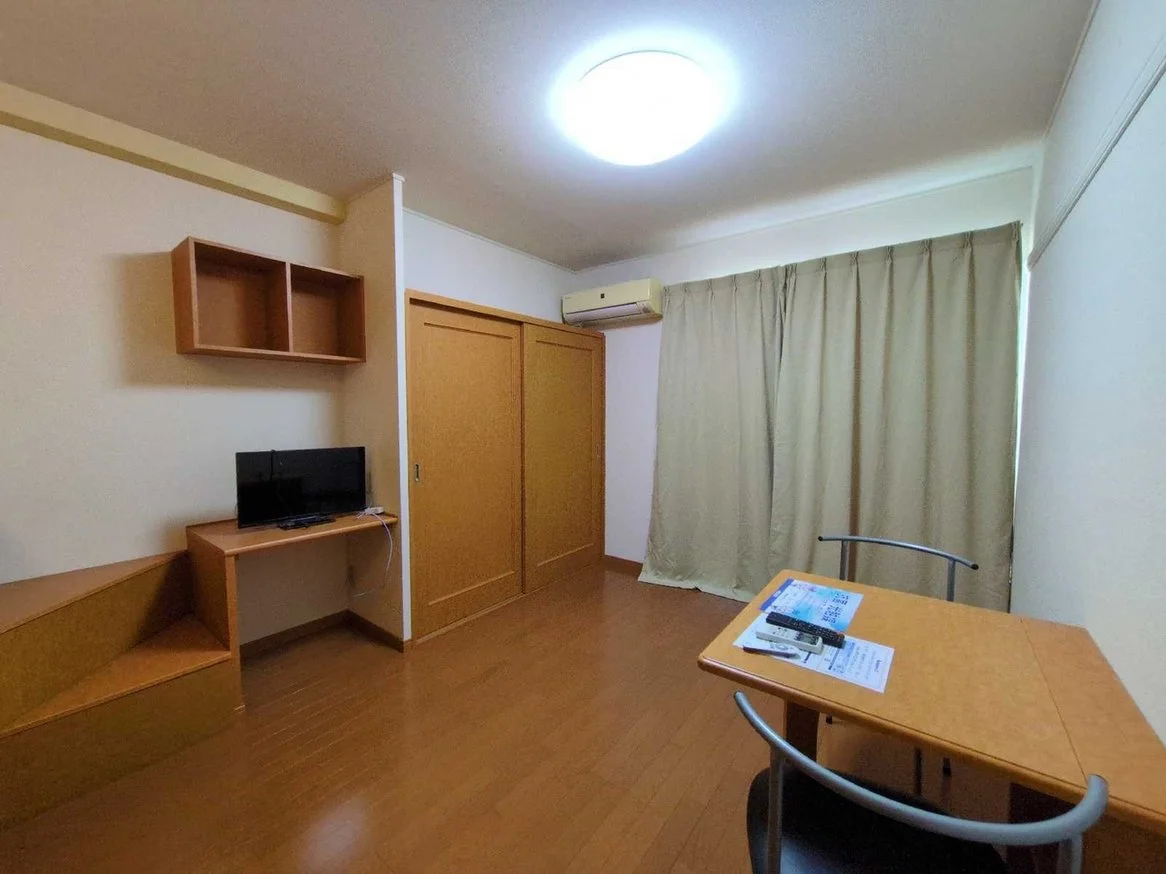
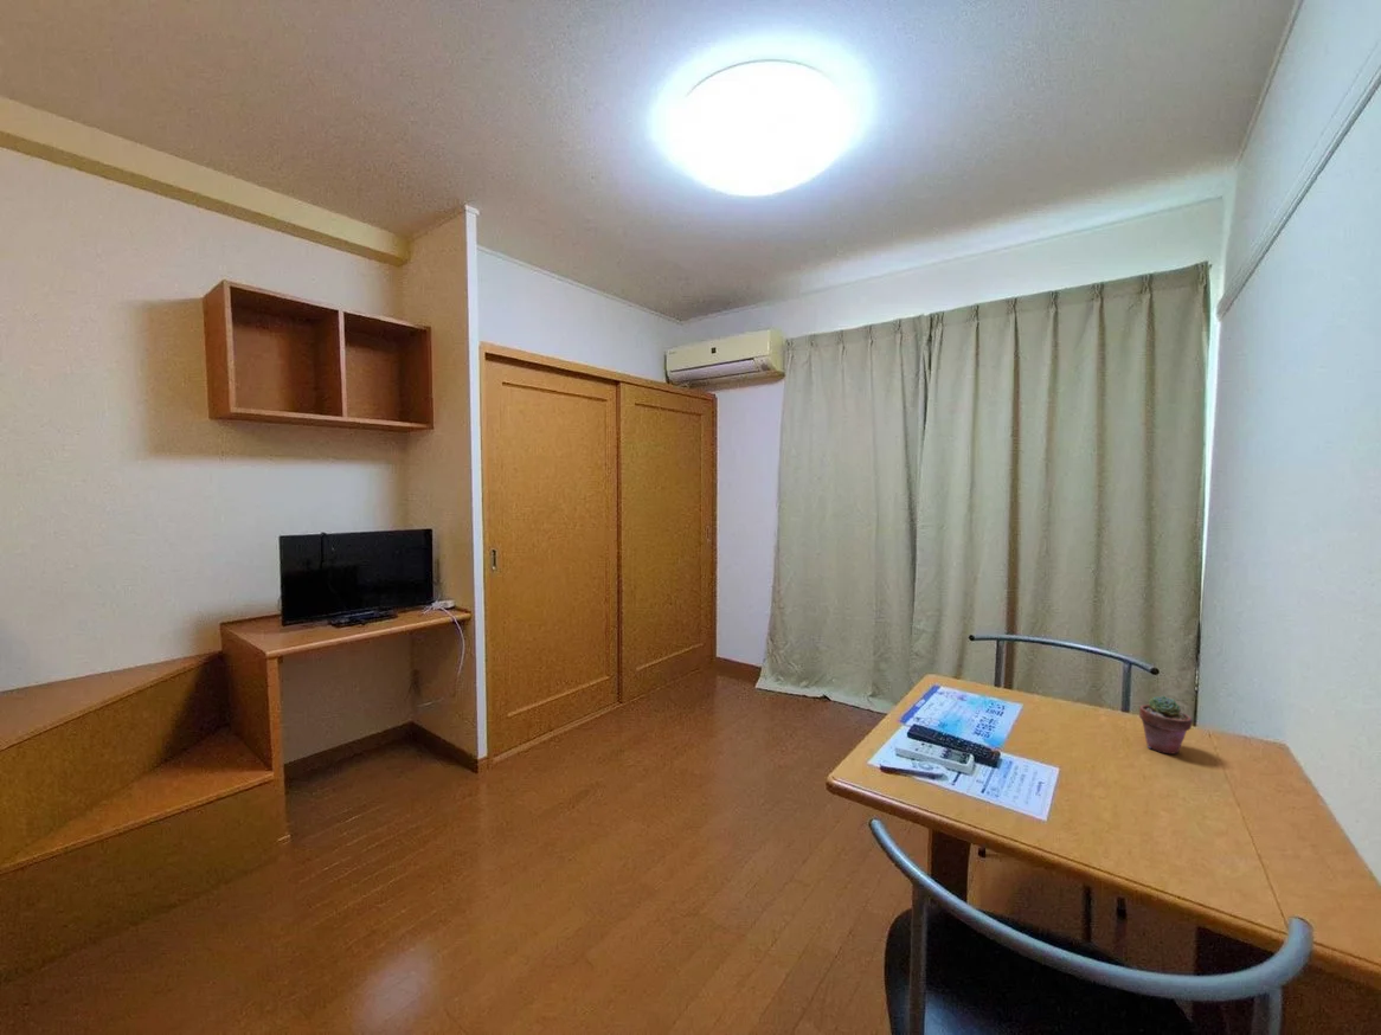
+ potted succulent [1138,694,1194,756]
